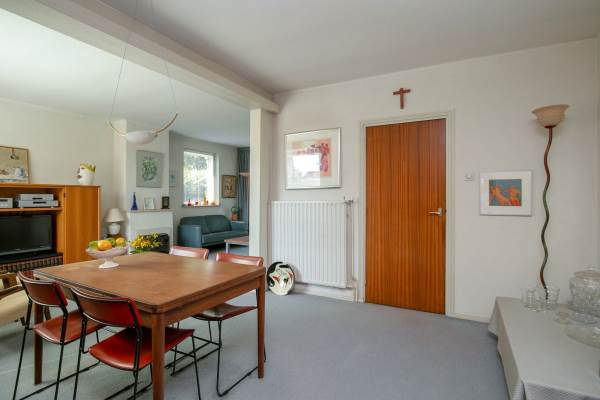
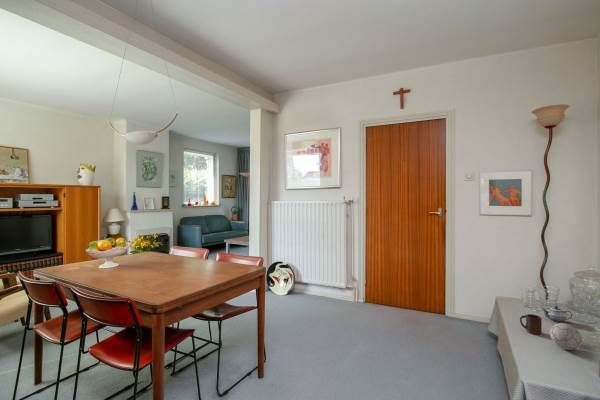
+ cup [519,313,543,336]
+ teapot [541,305,573,323]
+ decorative ball [549,322,583,351]
